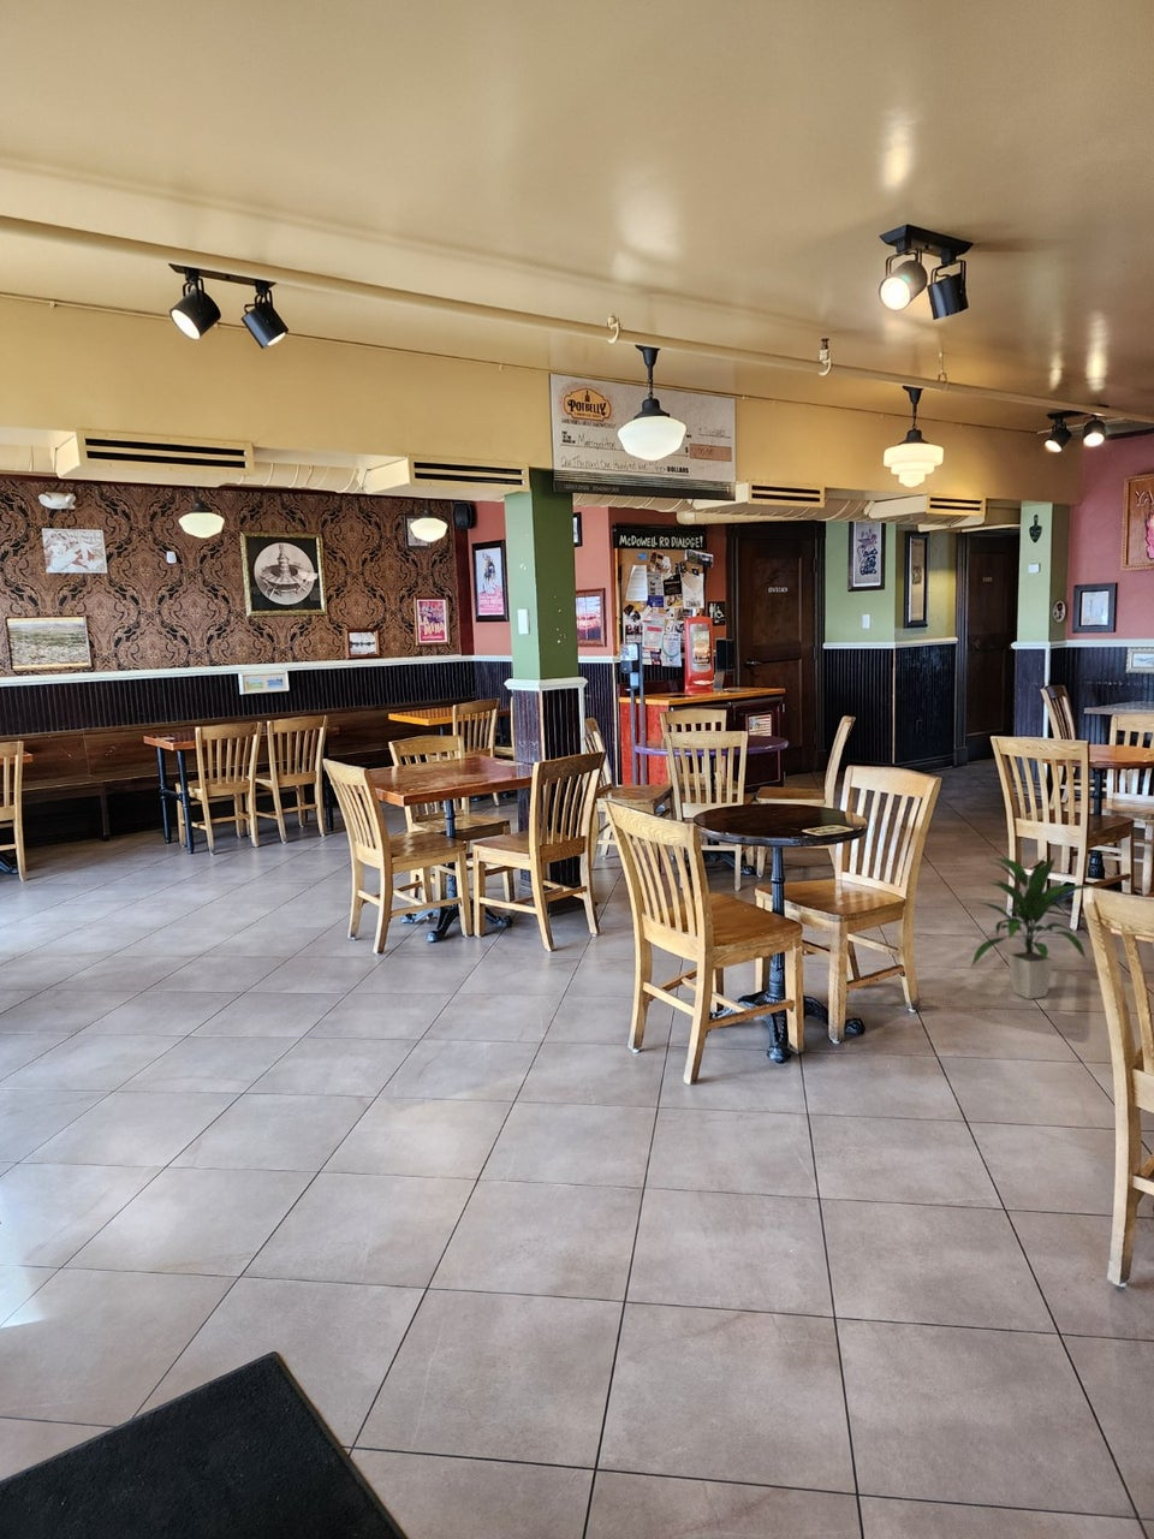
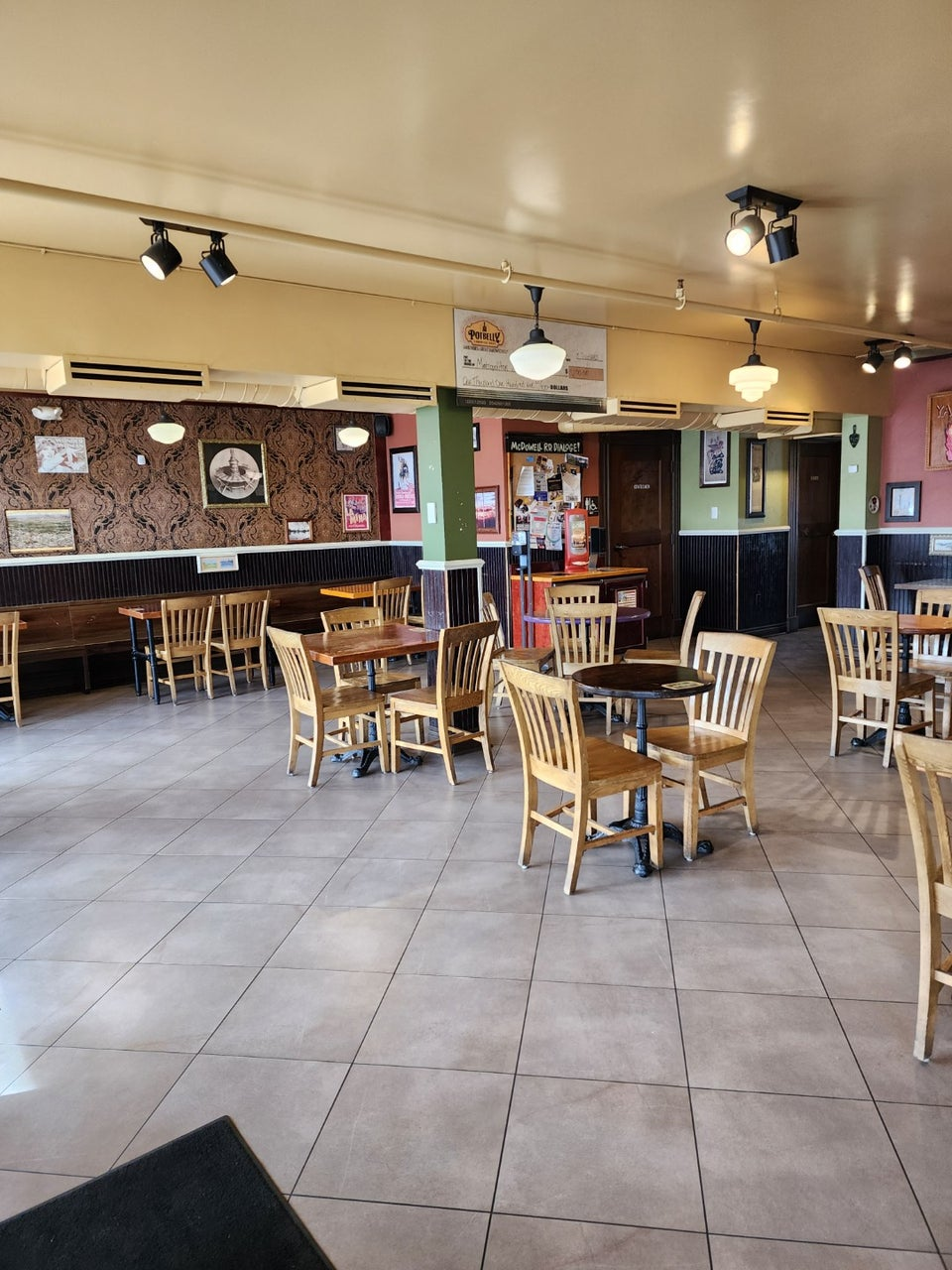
- indoor plant [970,853,1099,1001]
